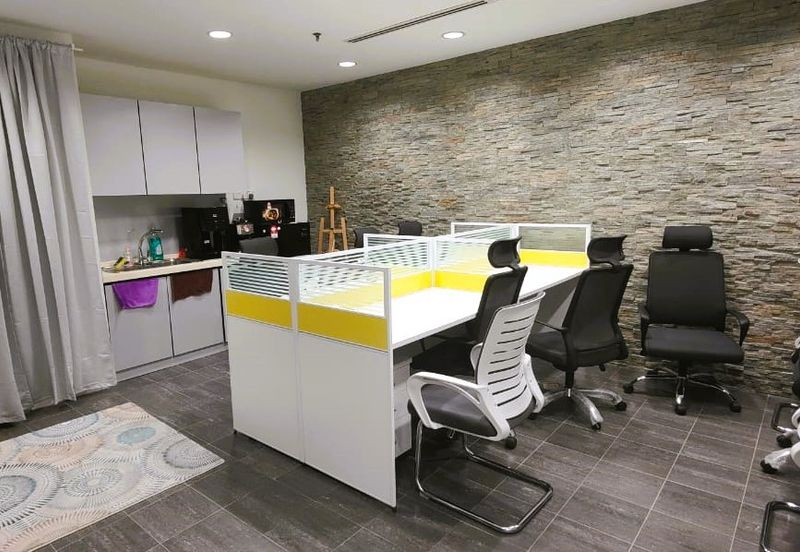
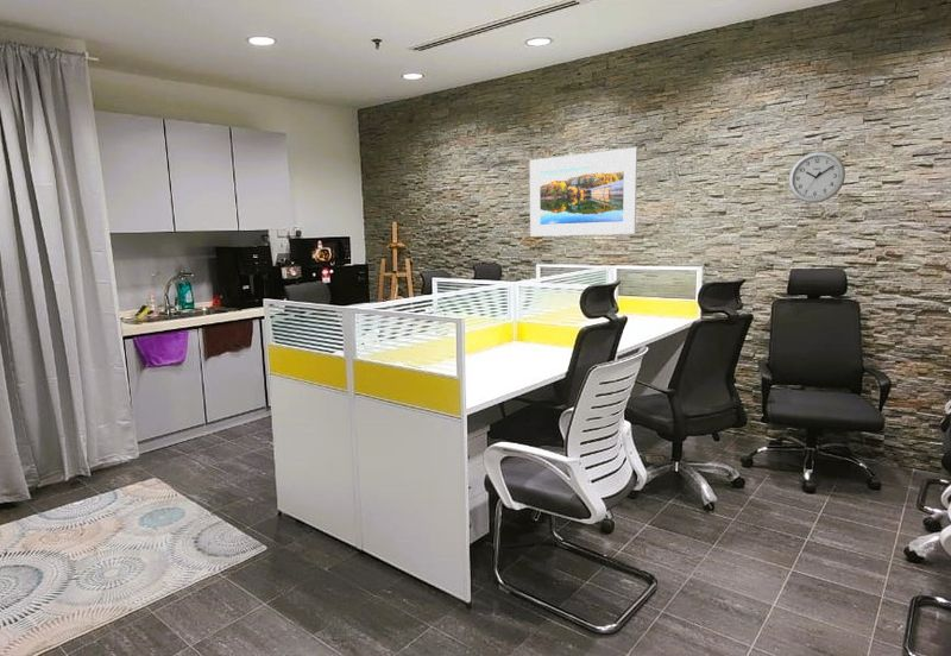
+ wall clock [787,150,846,204]
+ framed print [529,146,638,238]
